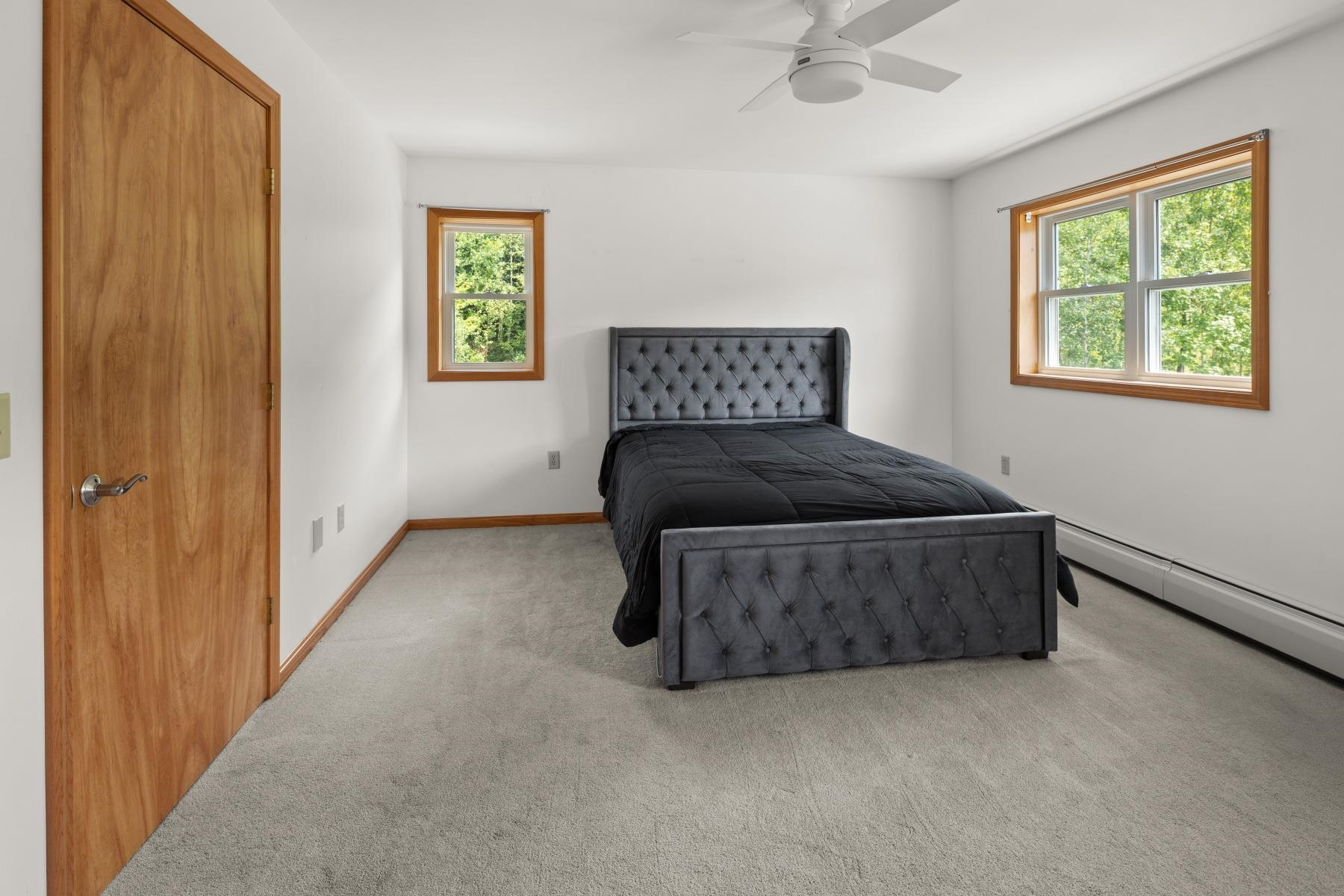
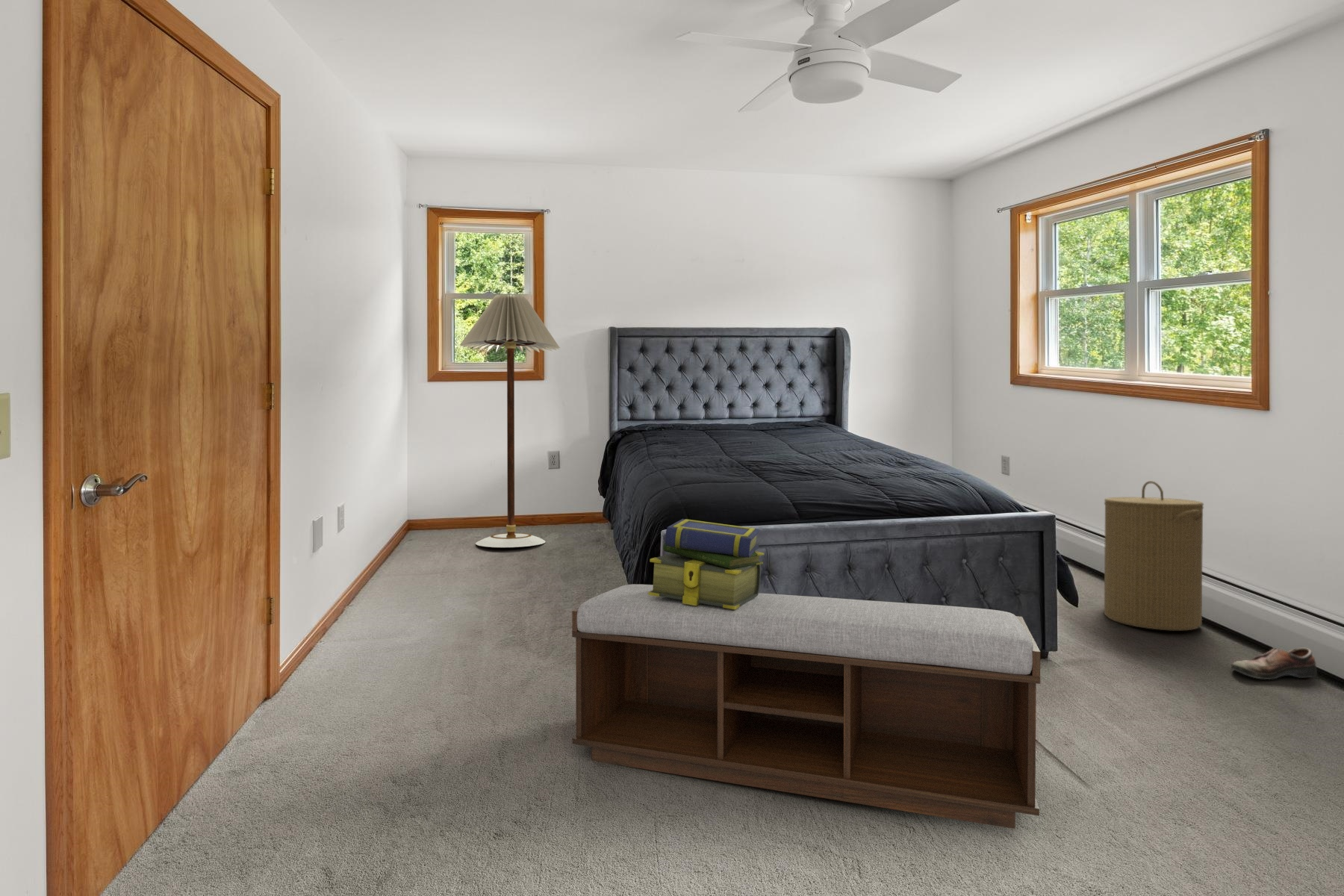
+ shoe [1231,647,1318,680]
+ stack of books [648,518,765,609]
+ laundry hamper [1104,480,1204,631]
+ bench [571,584,1041,830]
+ floor lamp [459,293,561,548]
